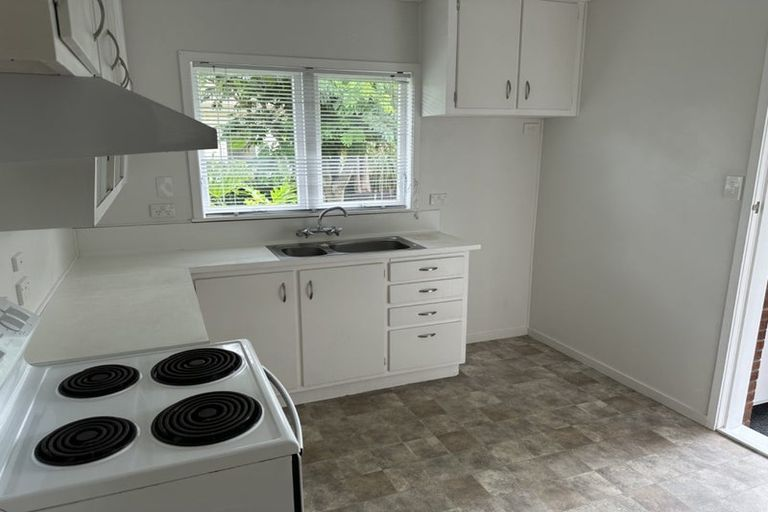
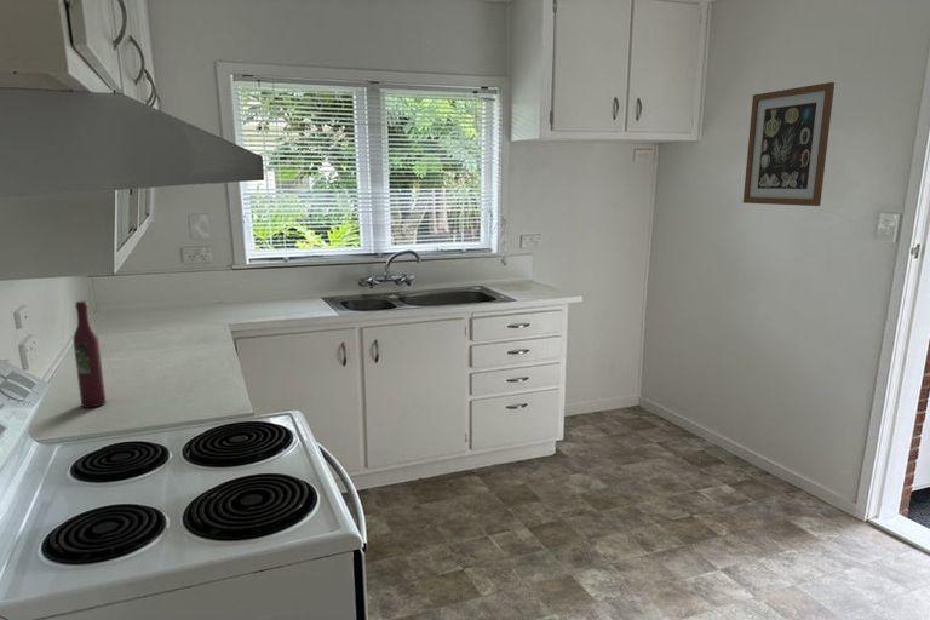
+ wine bottle [73,300,107,409]
+ wall art [742,81,836,207]
